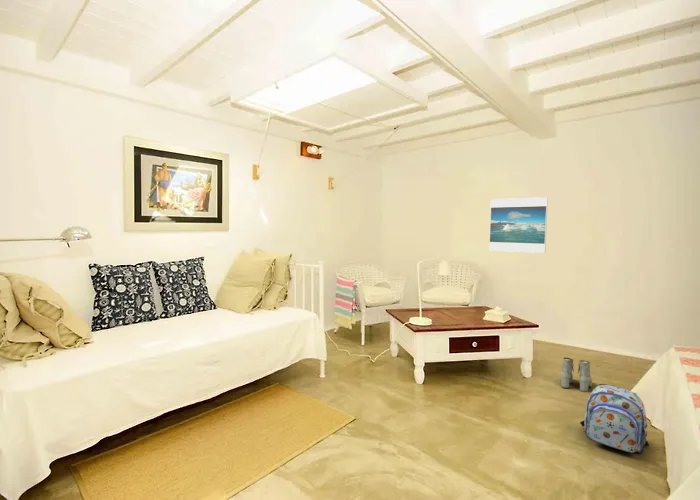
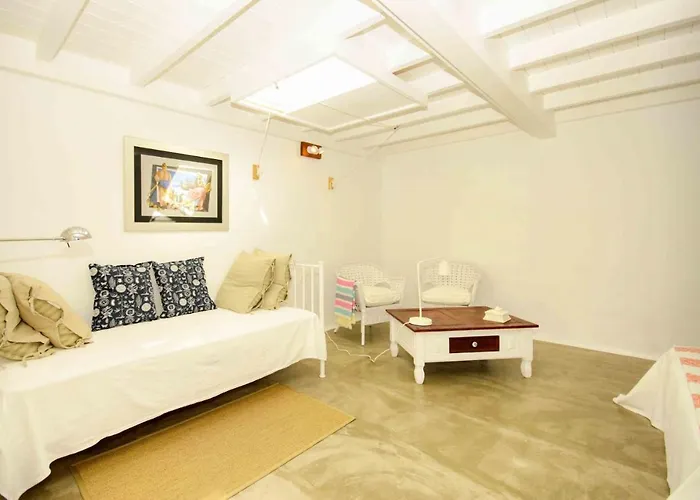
- backpack [579,383,650,454]
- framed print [488,196,549,254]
- boots [560,357,593,393]
